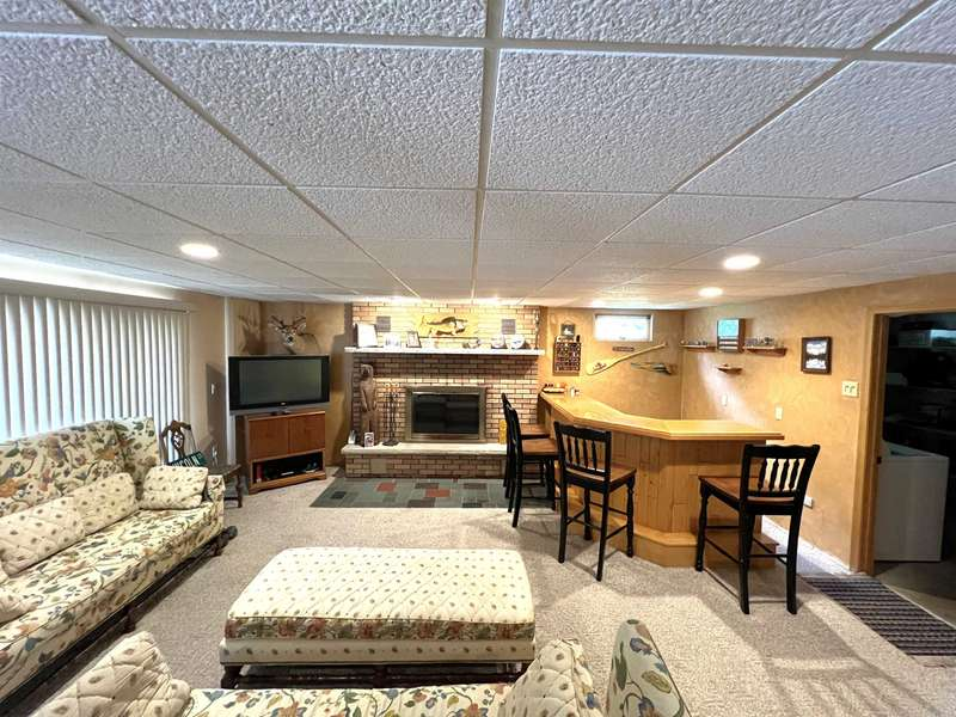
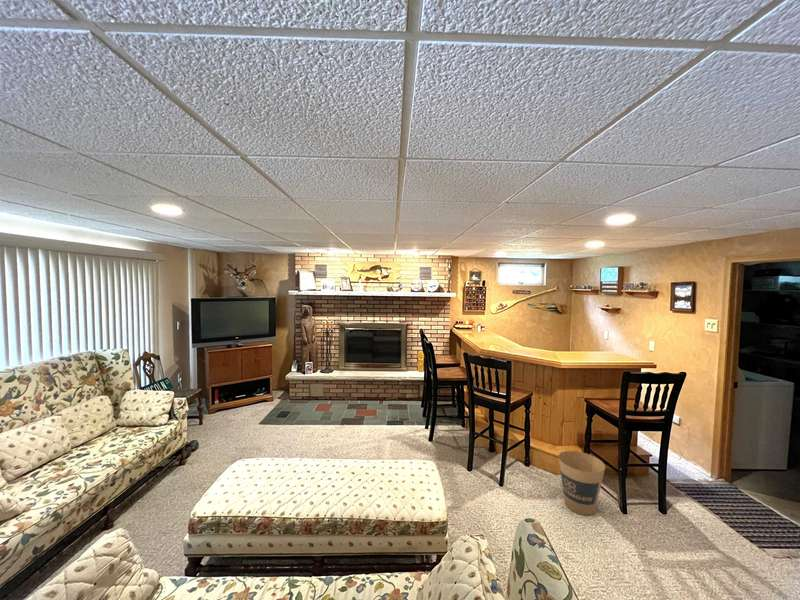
+ trash can [558,450,606,516]
